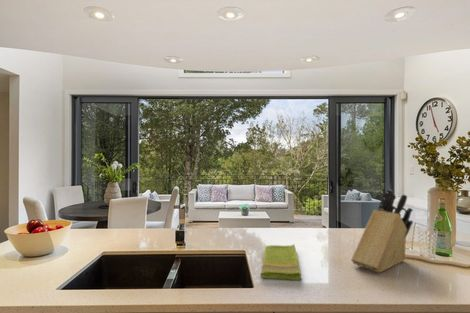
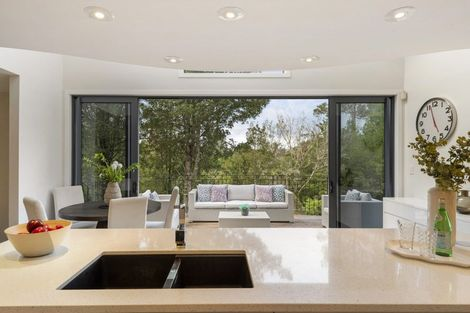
- knife block [350,188,414,273]
- dish towel [260,243,302,281]
